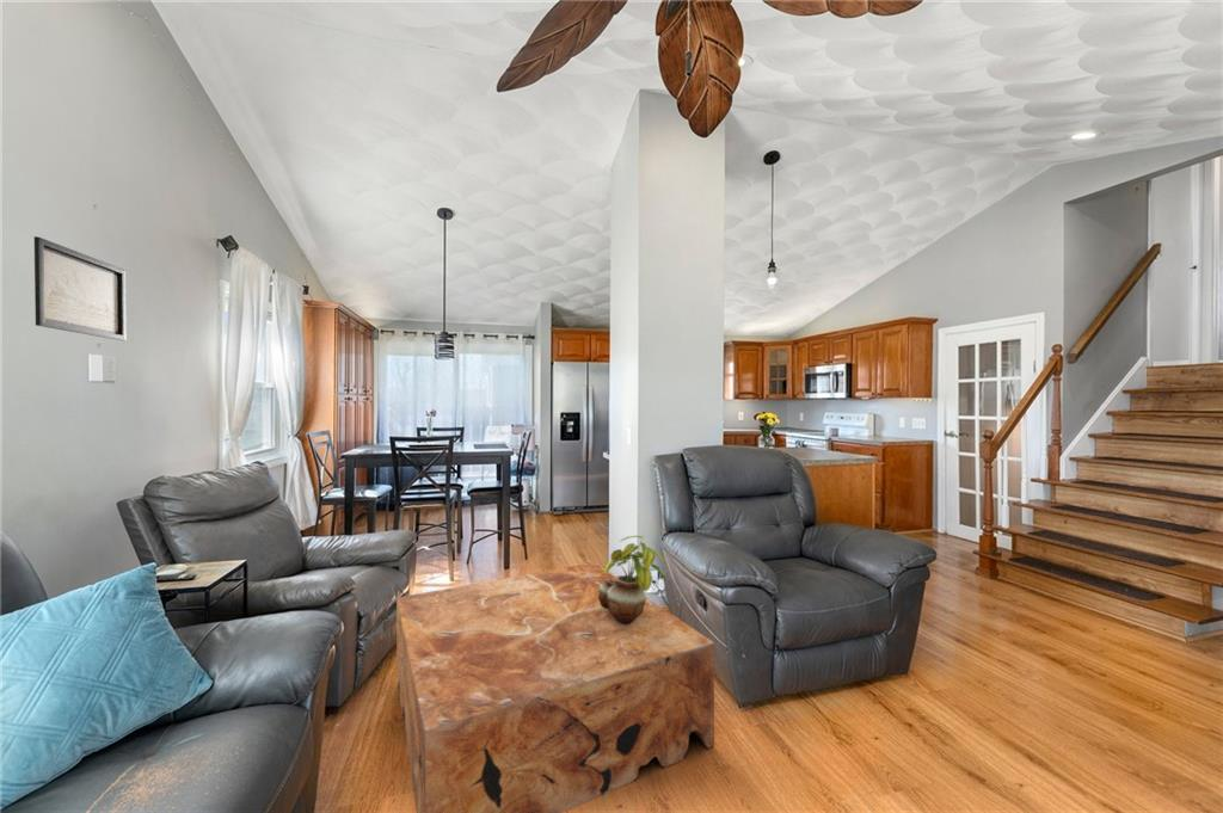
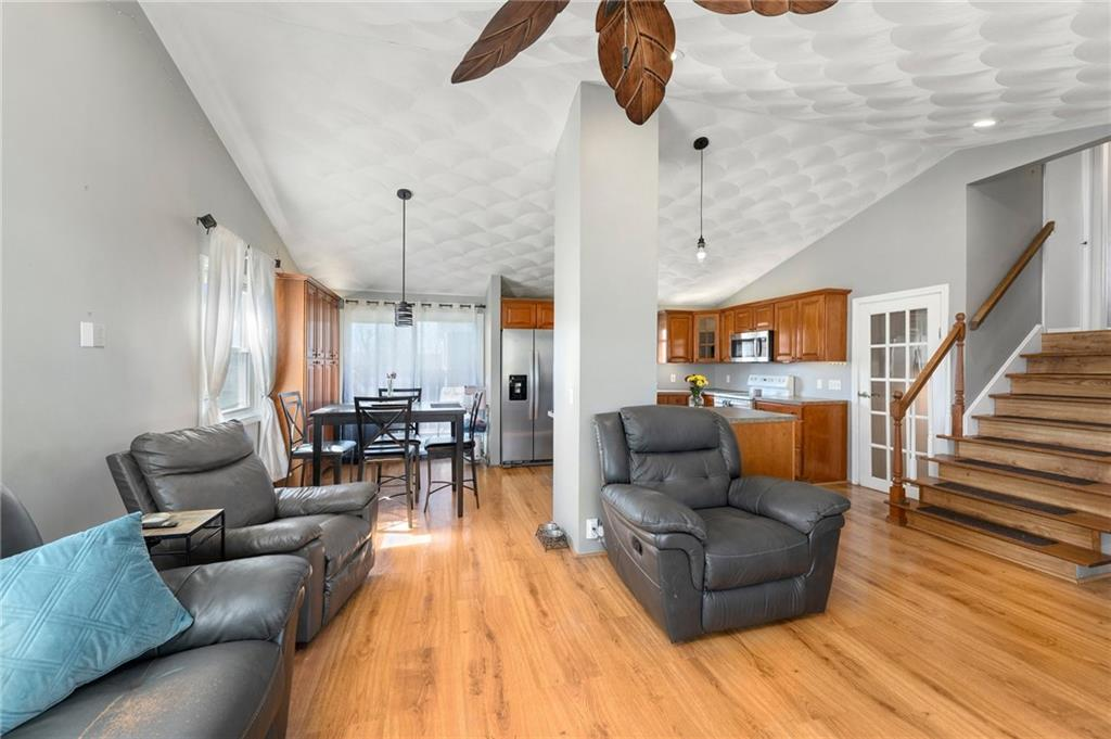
- coffee table [395,561,715,813]
- wall art [33,235,128,341]
- potted plant [598,535,669,624]
